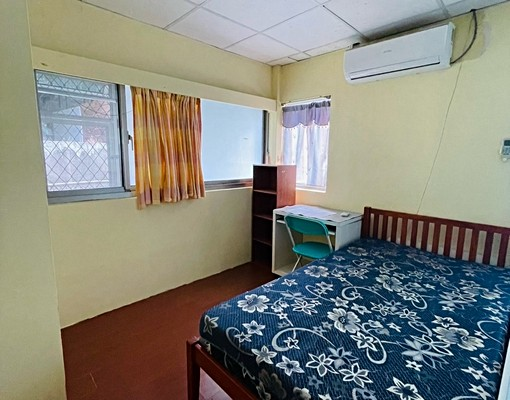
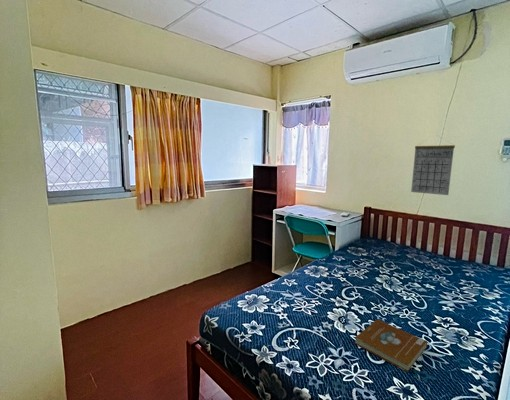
+ book [354,318,428,373]
+ calendar [410,135,456,196]
